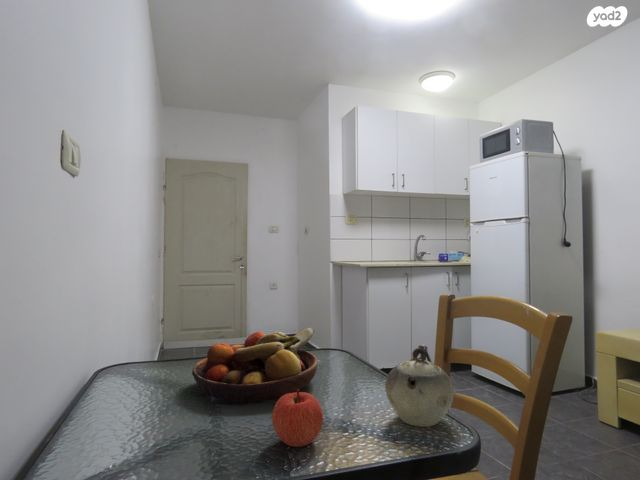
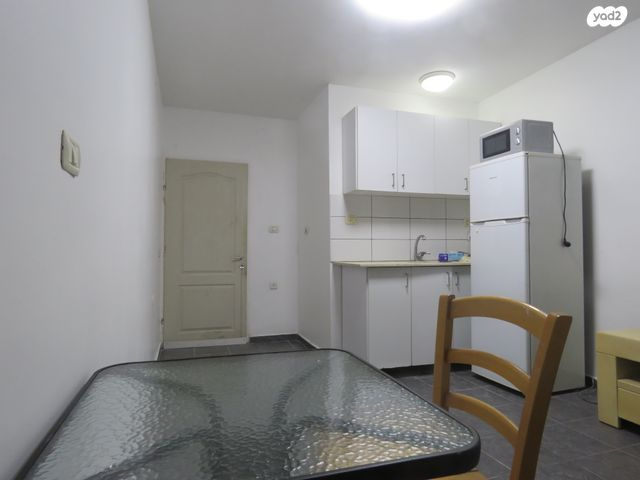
- fruit bowl [191,327,319,406]
- apple [271,389,324,448]
- teapot [384,344,455,428]
